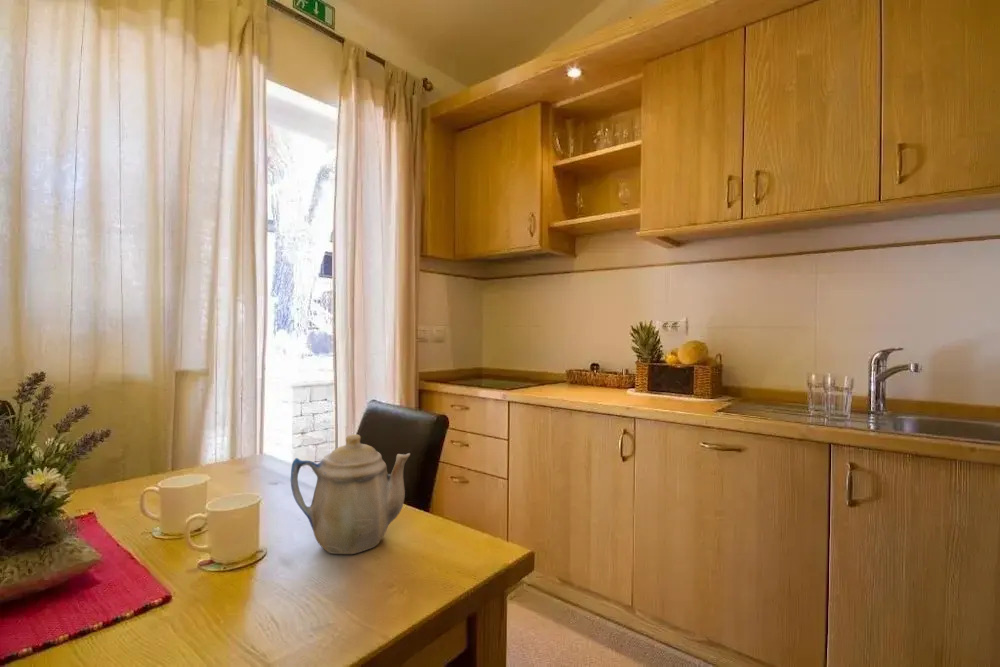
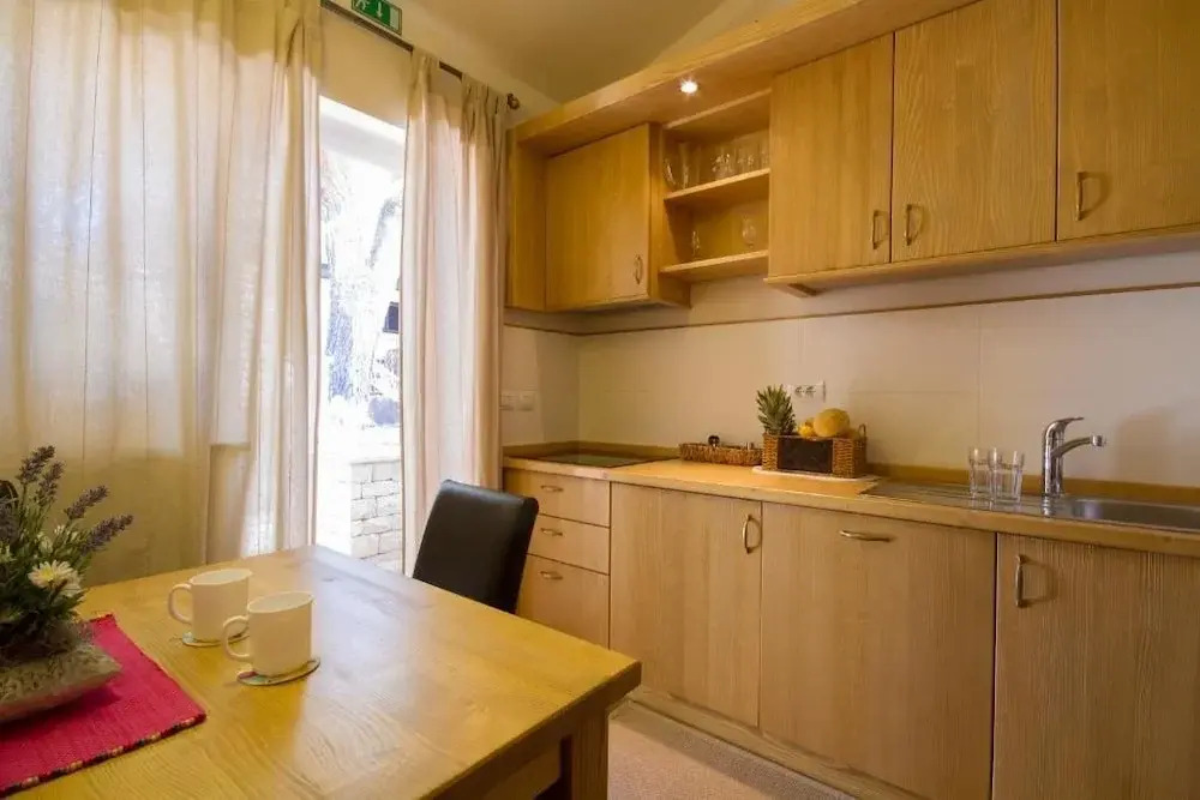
- teapot [290,433,411,555]
